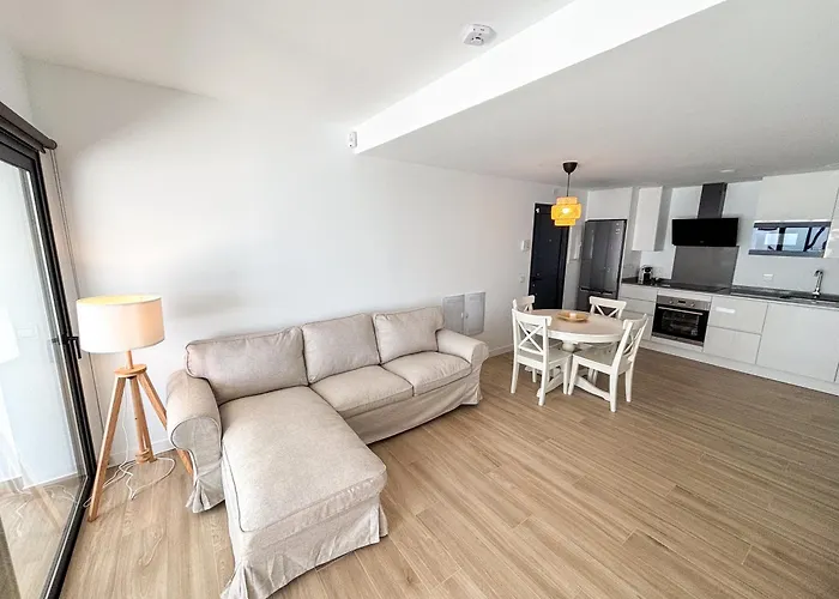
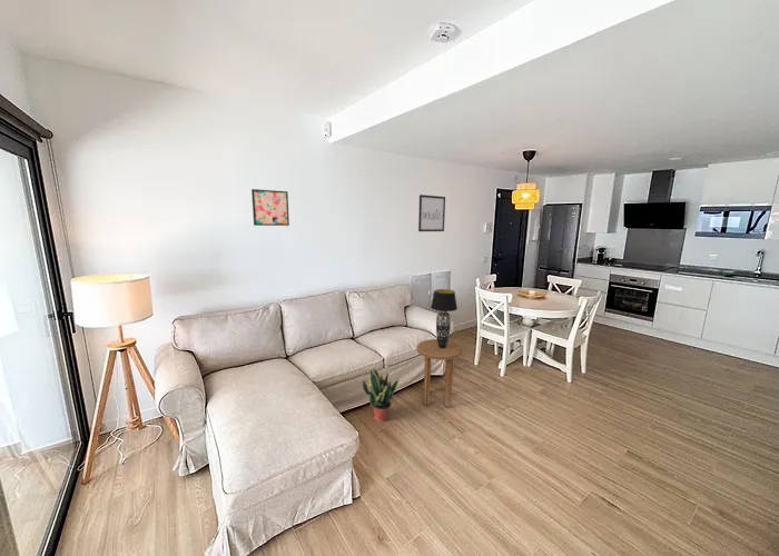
+ potted plant [362,367,400,423]
+ side table [415,338,463,408]
+ table lamp [430,288,458,348]
+ wall art [250,188,290,227]
+ wall art [417,193,446,232]
